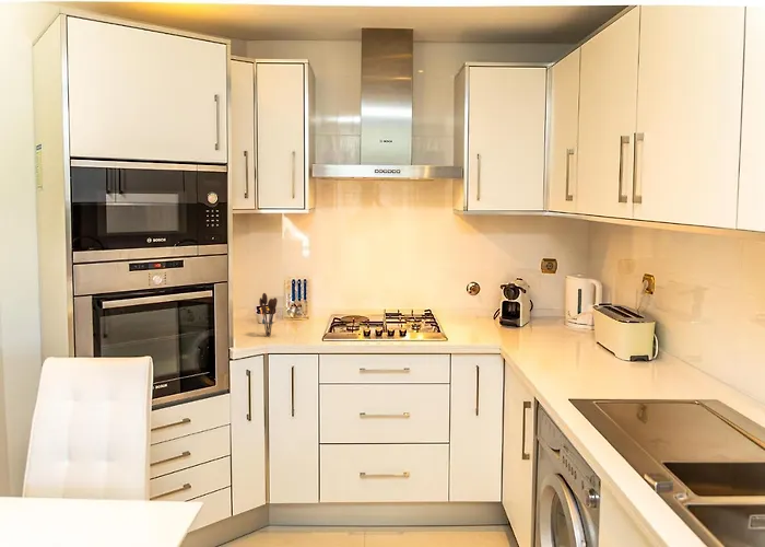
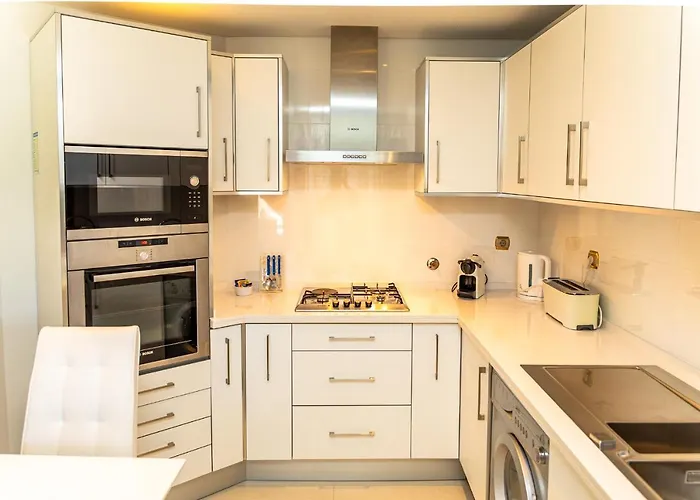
- utensil holder [258,292,279,337]
